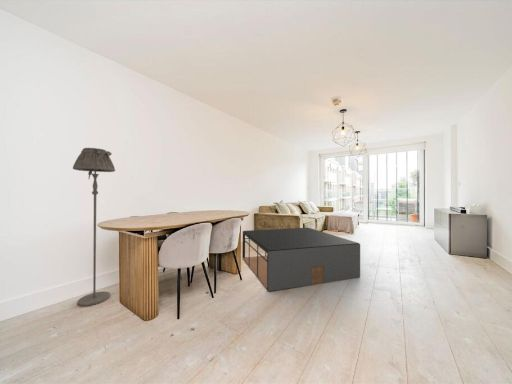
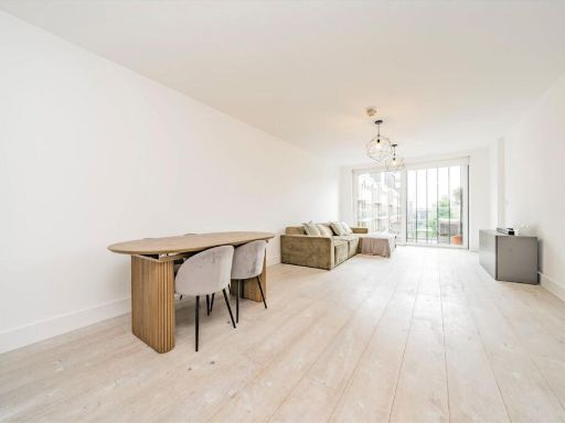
- coffee table [242,227,361,292]
- floor lamp [72,147,116,307]
